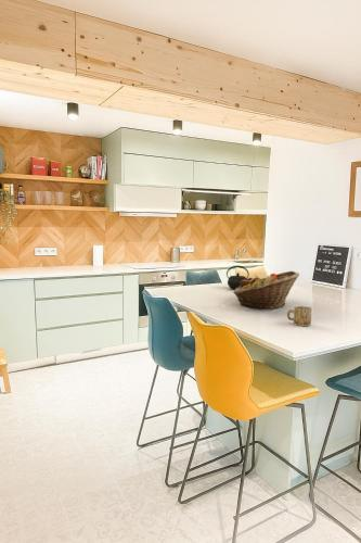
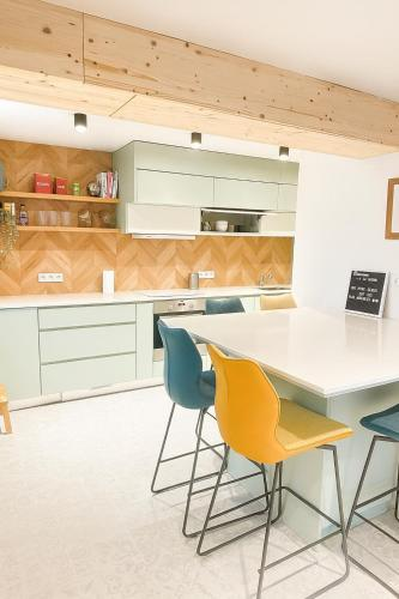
- mug [286,305,312,327]
- fruit basket [232,270,300,311]
- kettle [225,265,254,290]
